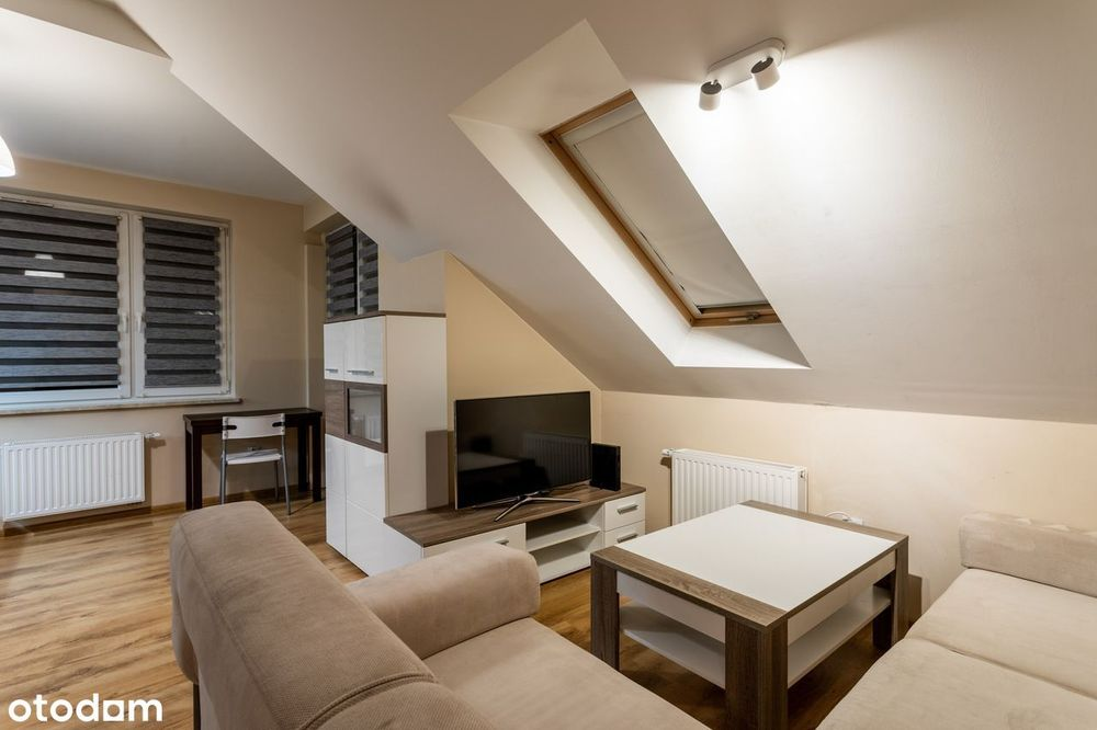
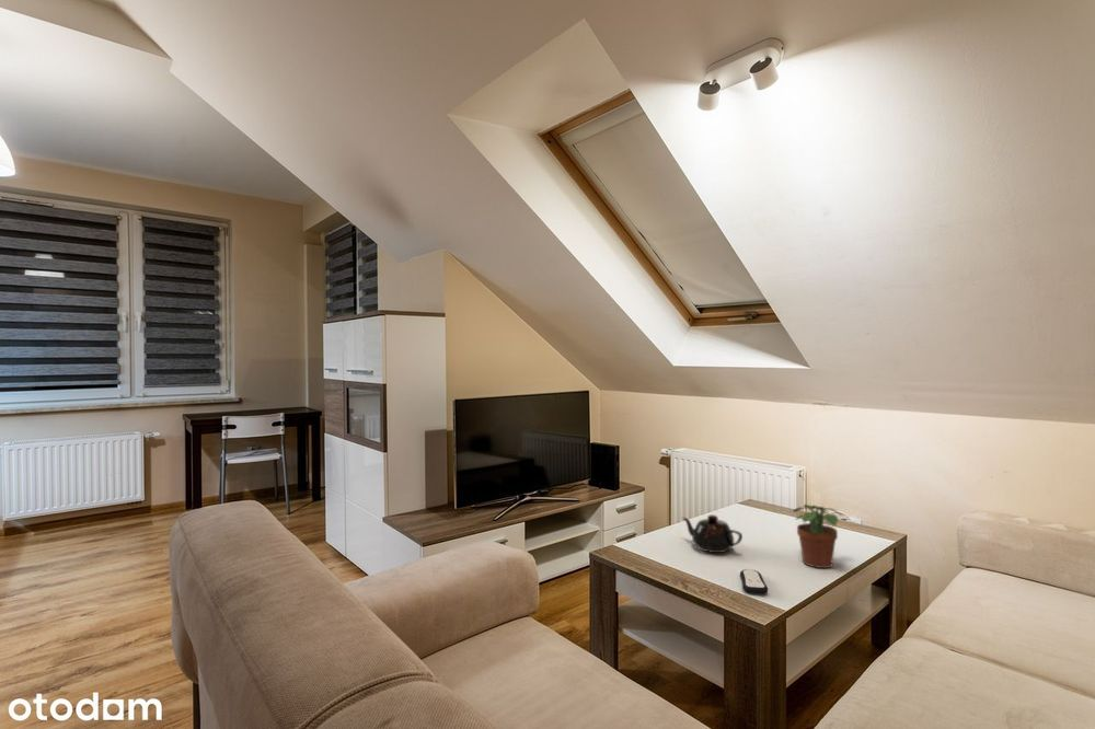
+ remote control [739,568,769,594]
+ potted plant [792,504,845,569]
+ teapot [681,513,744,554]
